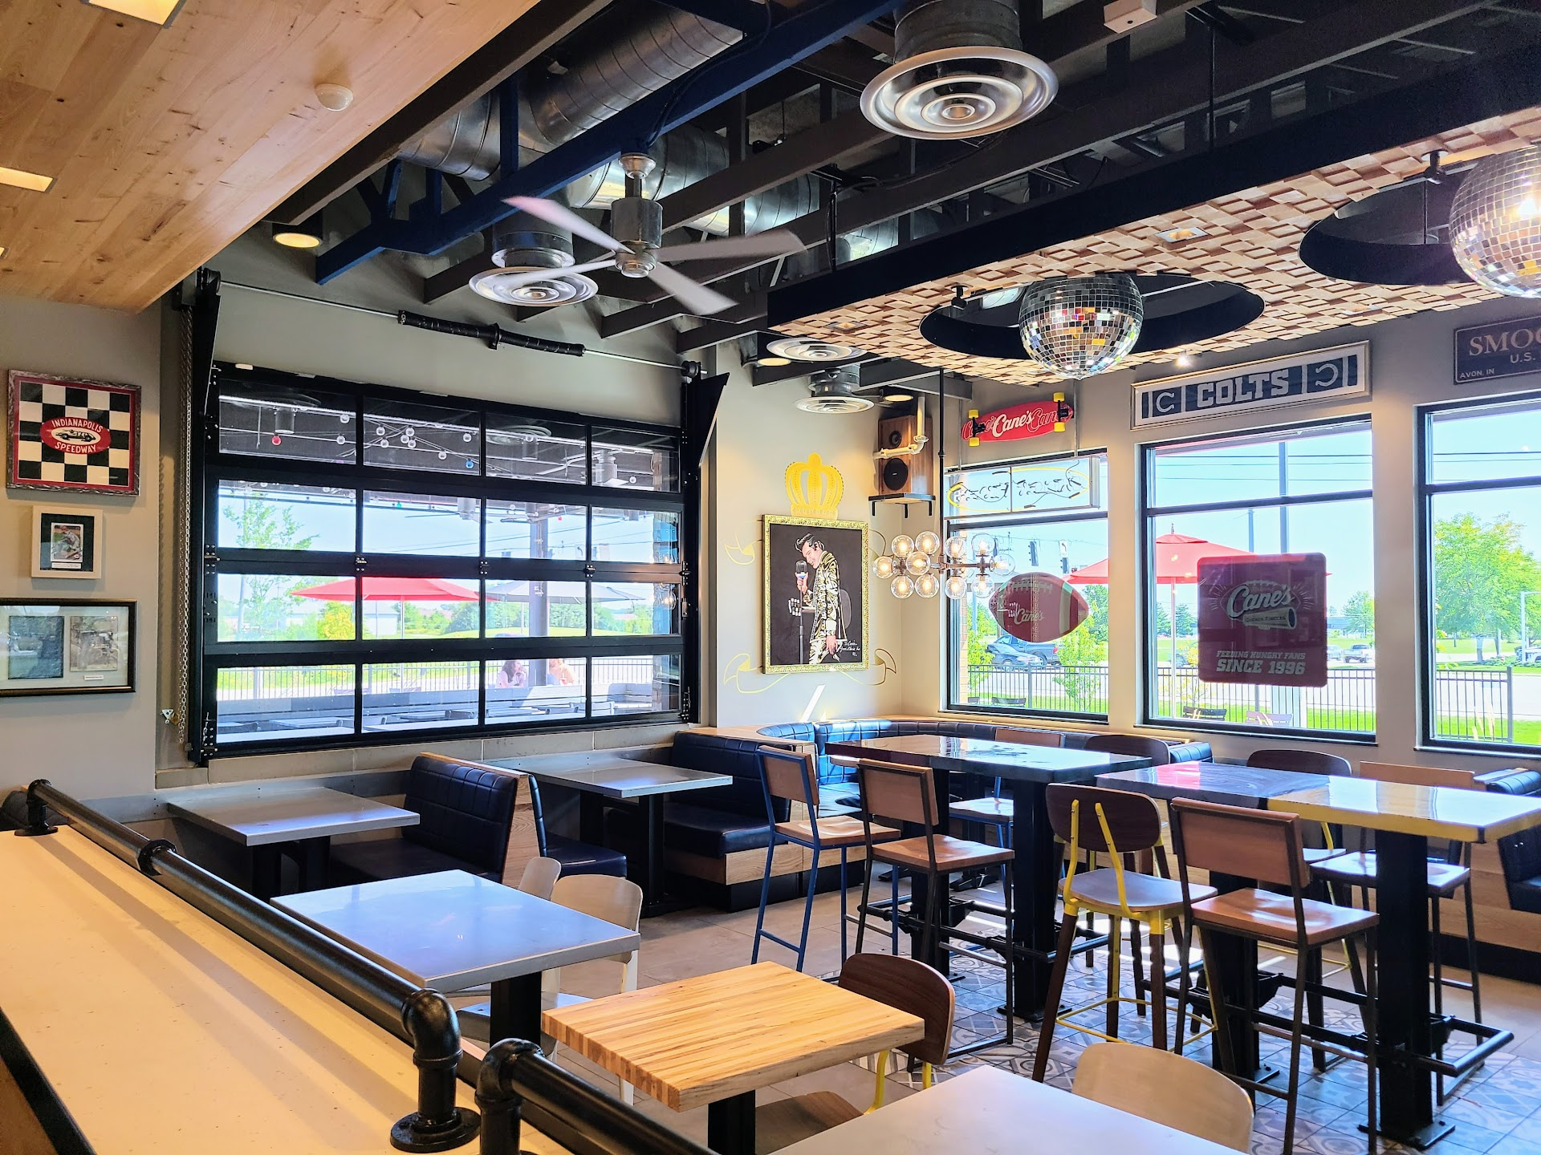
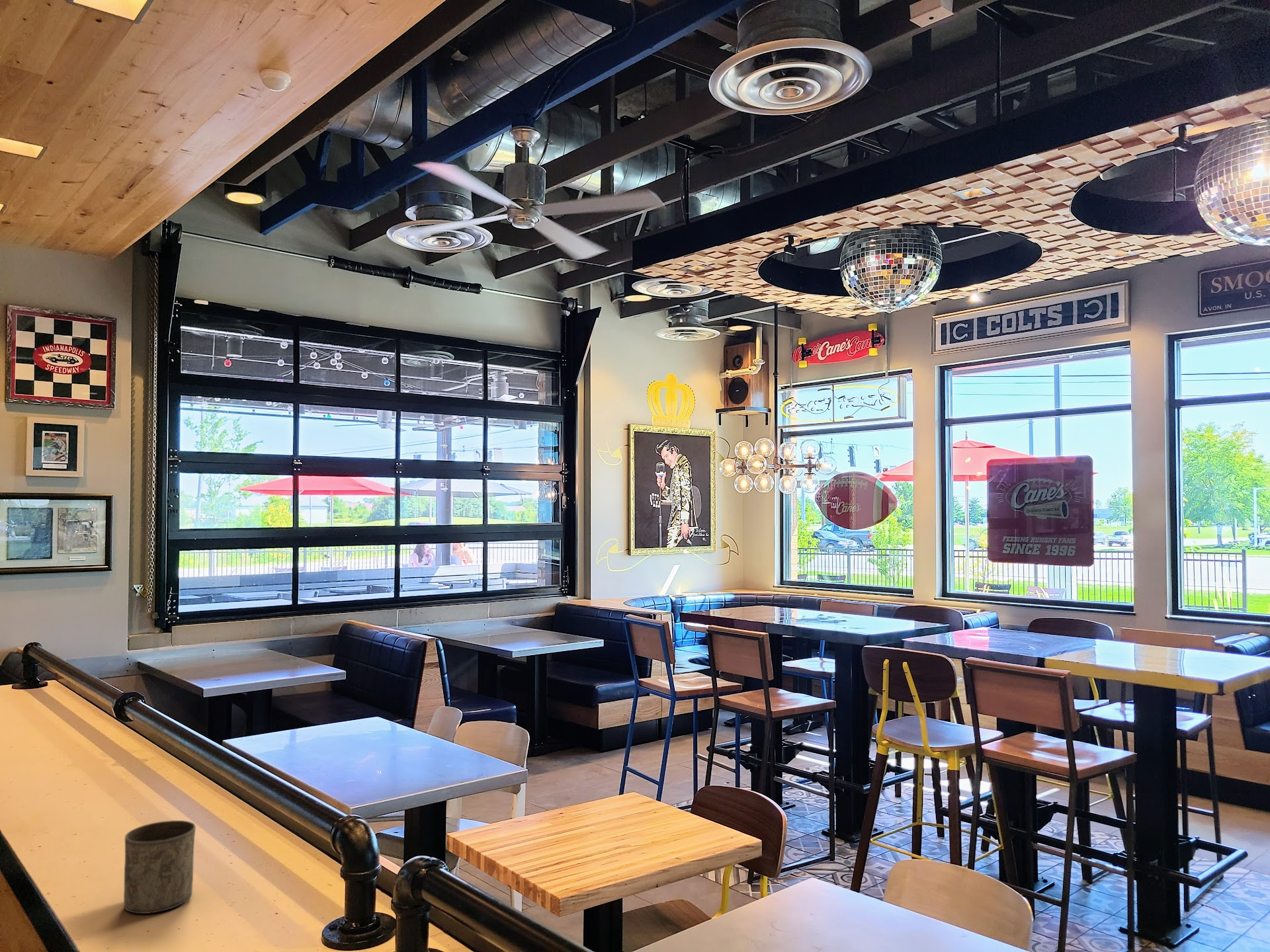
+ cup [123,820,196,914]
